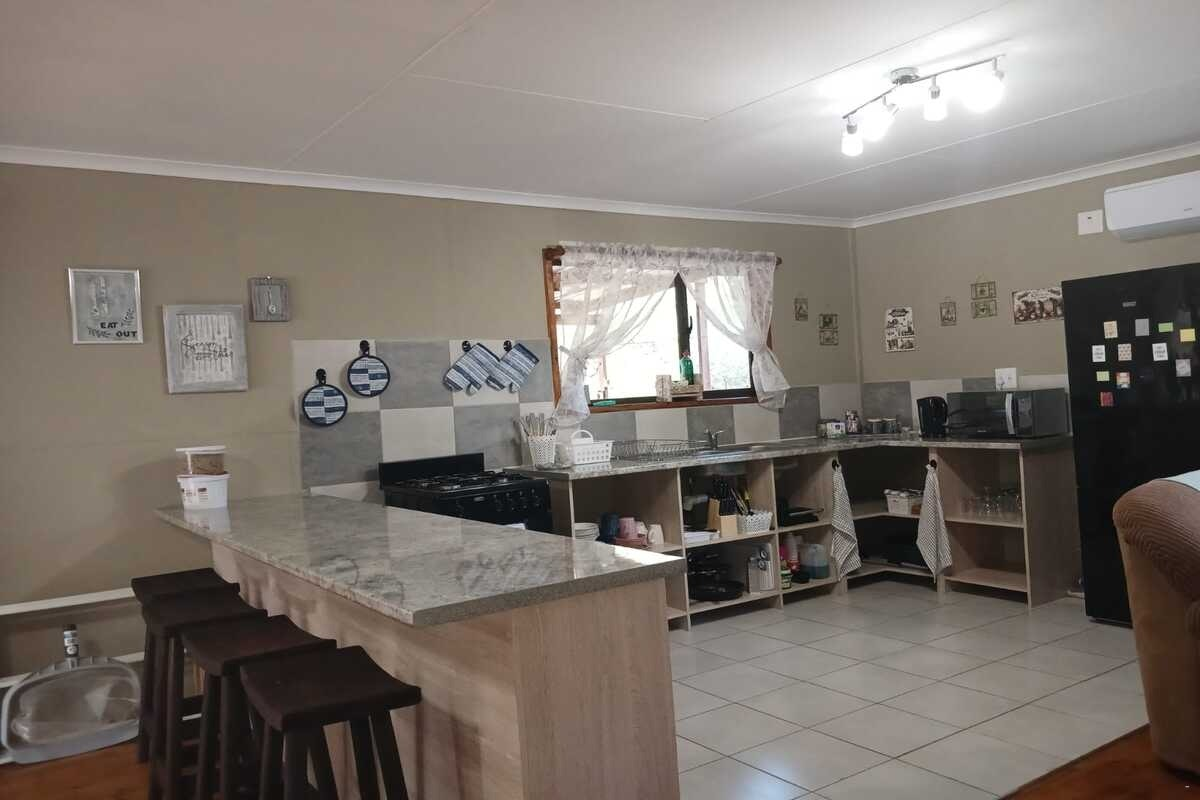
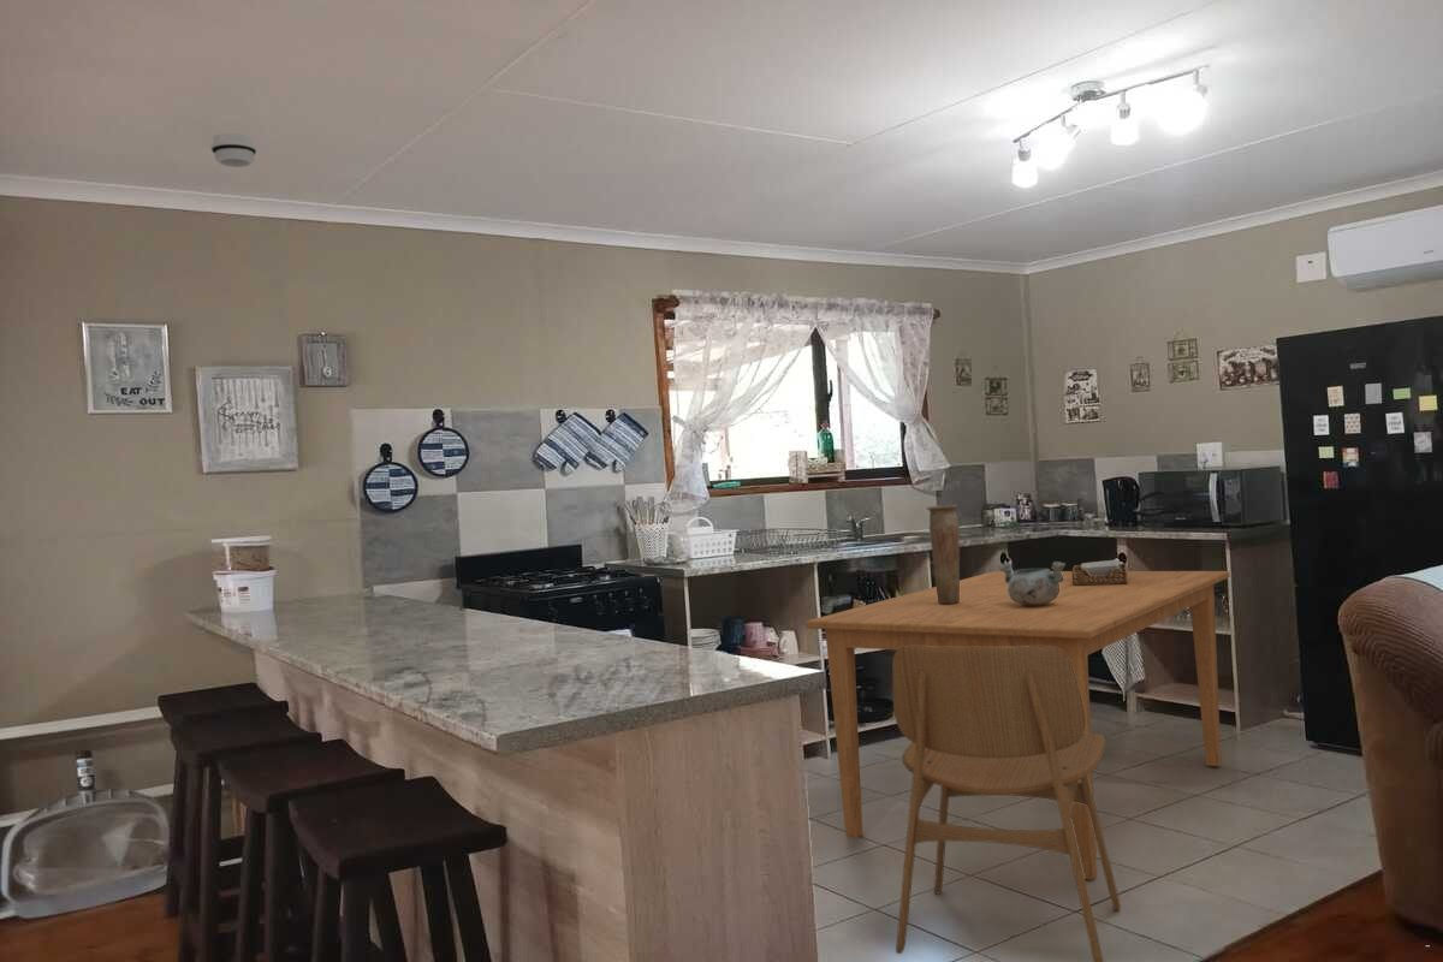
+ dining table [804,570,1231,881]
+ smoke detector [210,132,257,168]
+ decorative bowl [997,560,1067,606]
+ napkin holder [1071,559,1128,586]
+ vase [925,504,961,604]
+ dining chair [891,646,1122,962]
